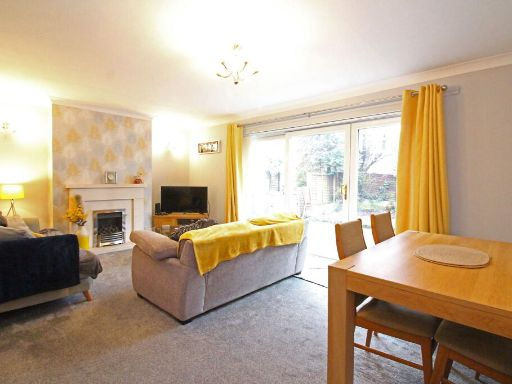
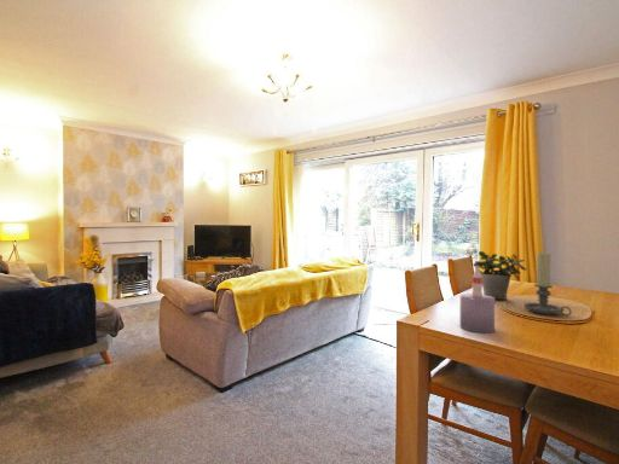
+ candle holder [522,251,573,317]
+ potted plant [472,250,528,301]
+ bottle [459,266,496,334]
